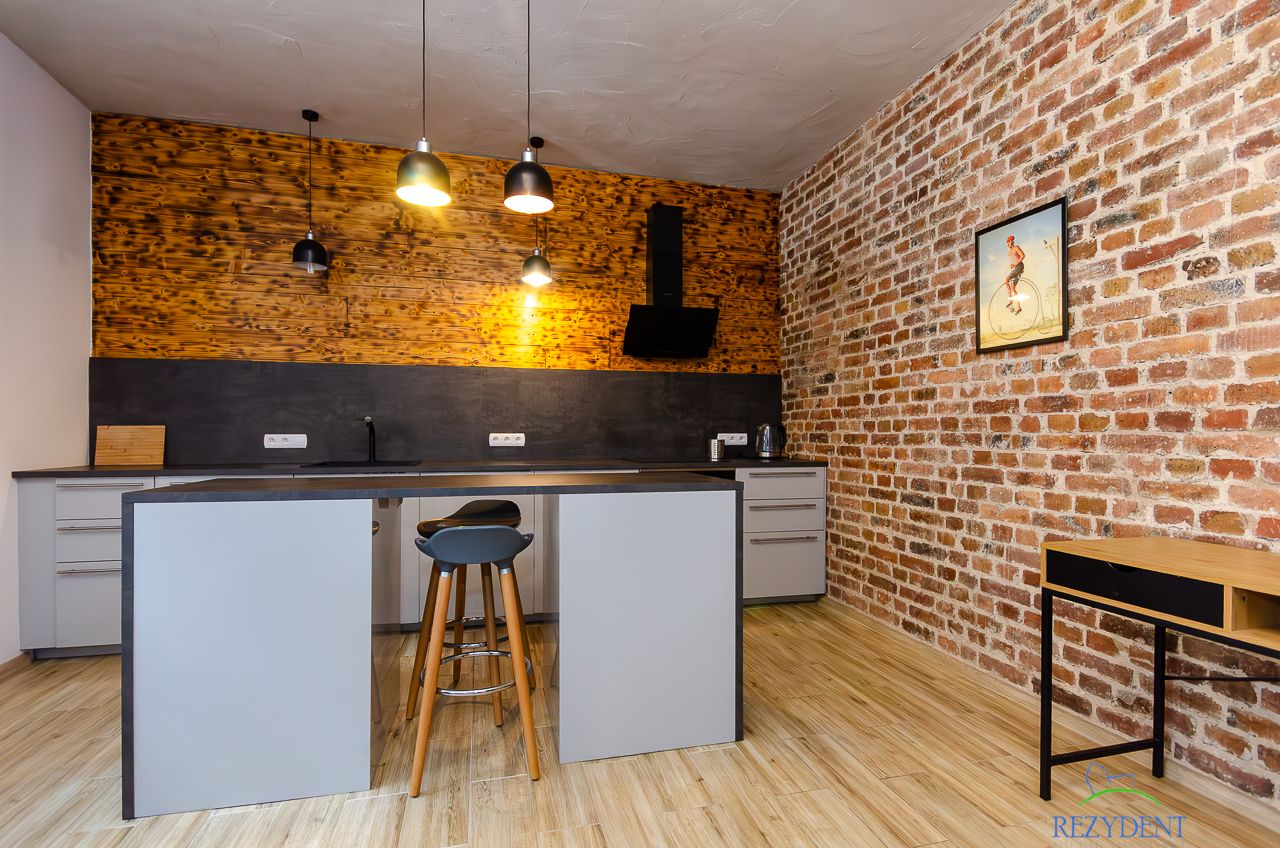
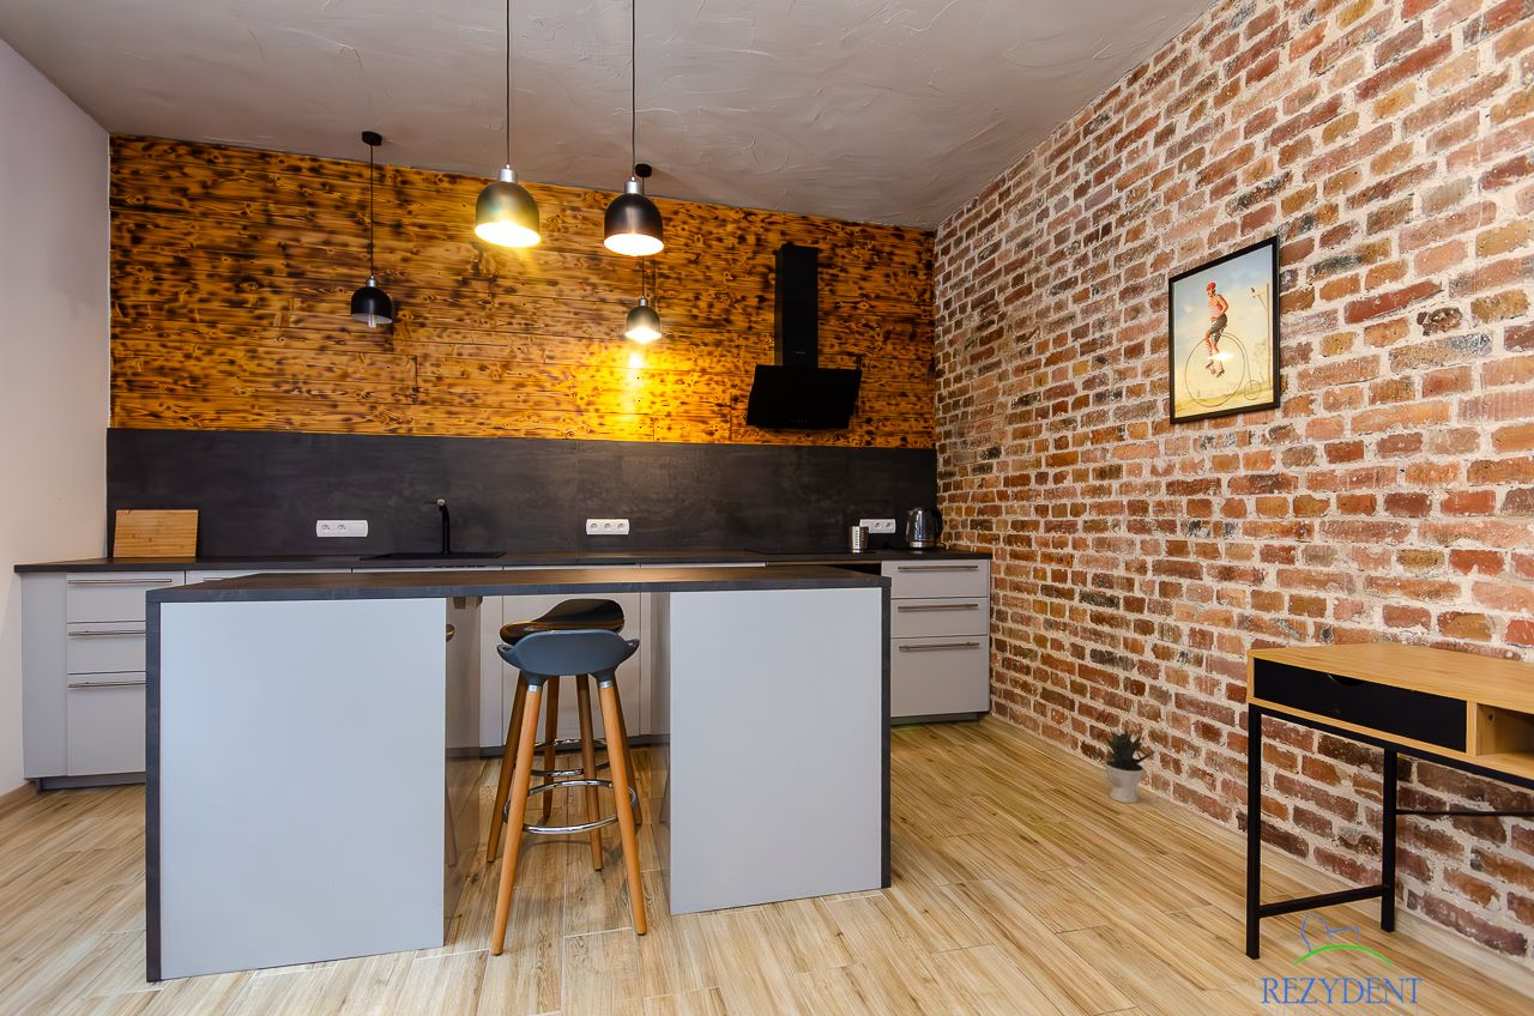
+ potted plant [1100,724,1158,804]
